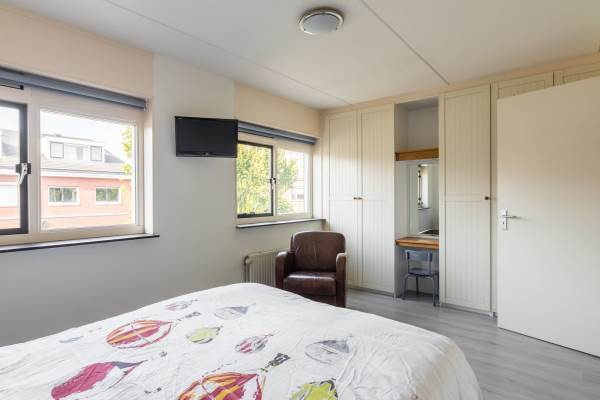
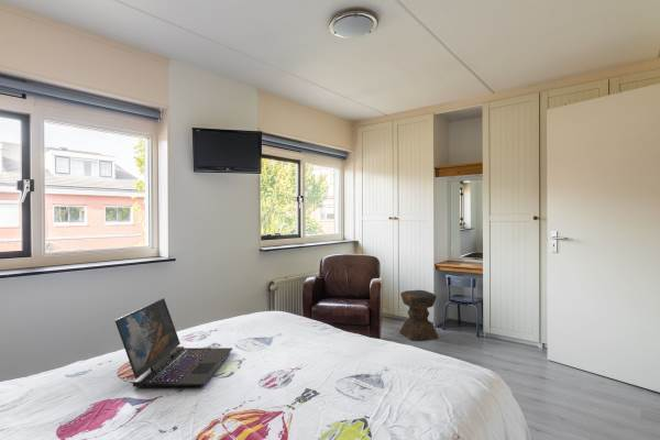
+ laptop [113,297,233,388]
+ stool [398,289,439,342]
